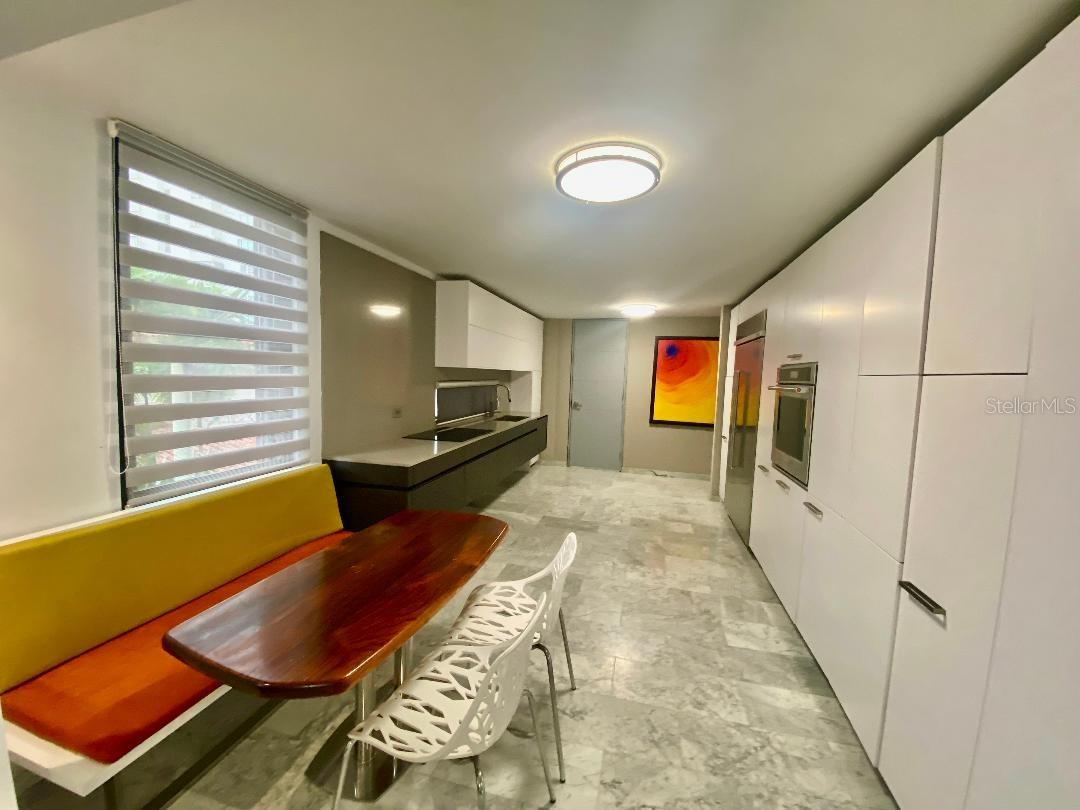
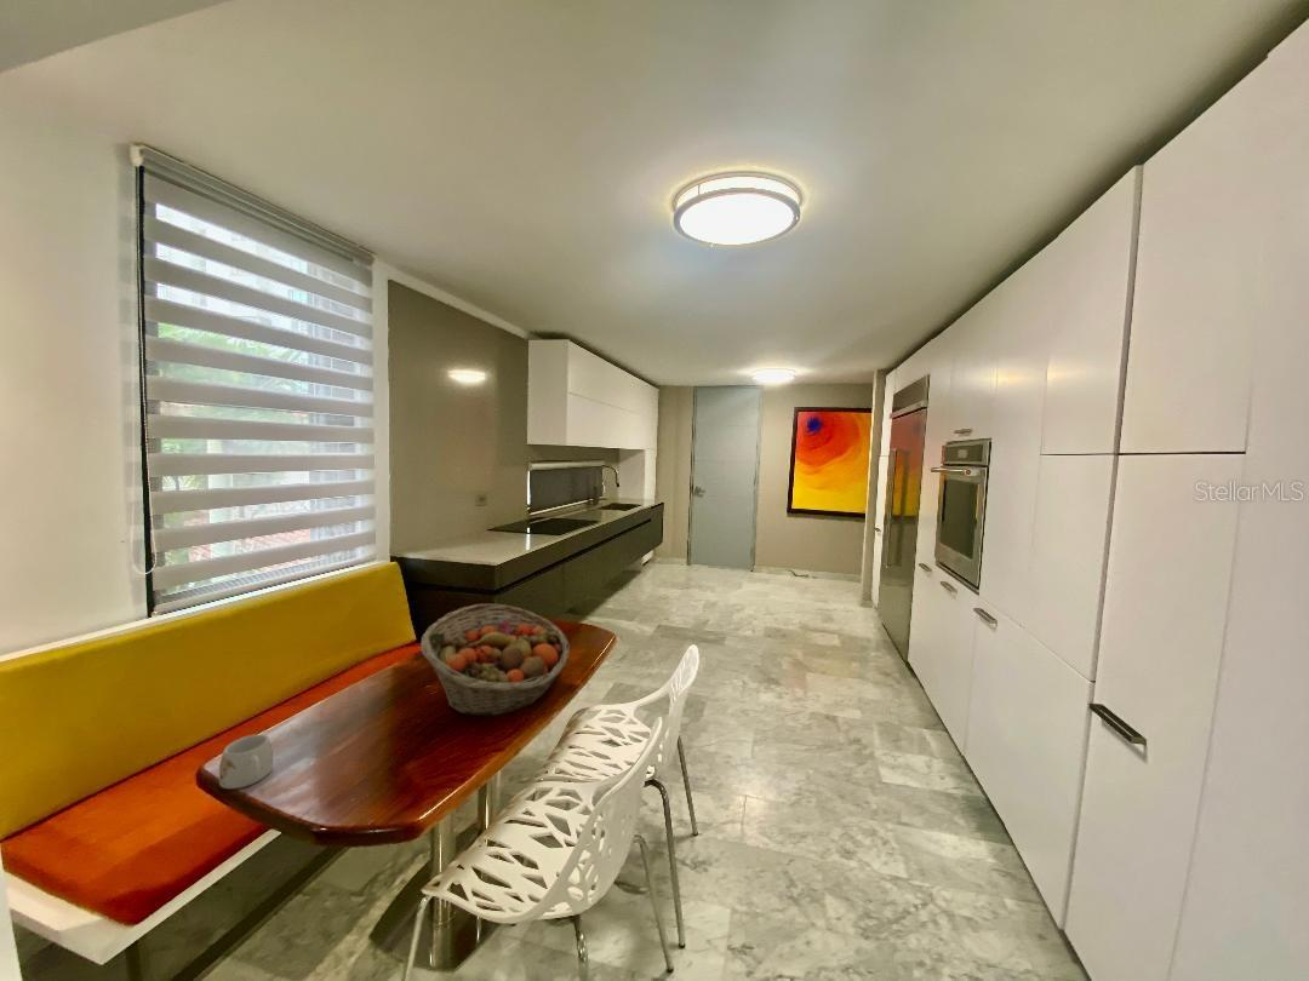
+ fruit basket [419,603,571,717]
+ mug [218,734,274,790]
